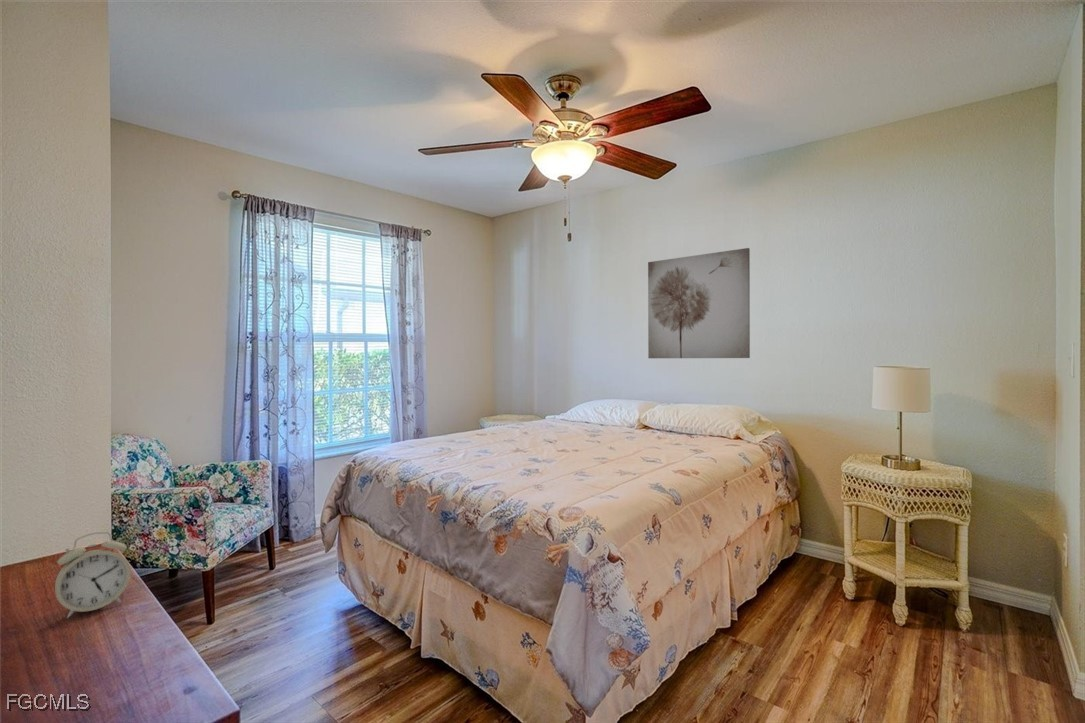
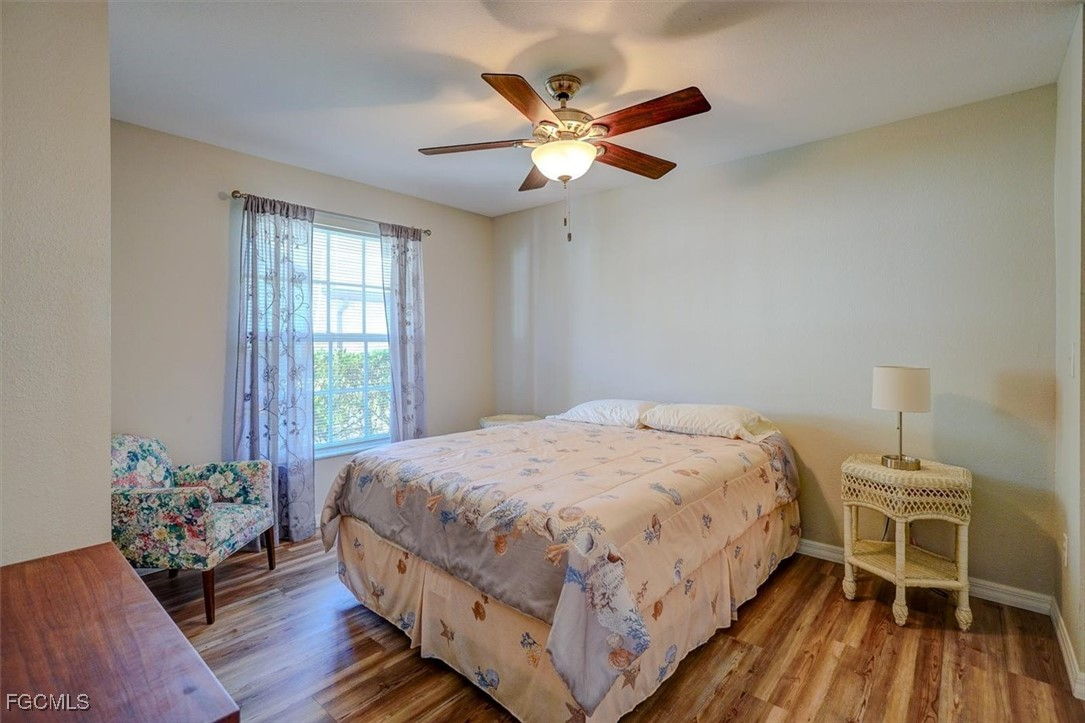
- alarm clock [54,531,132,619]
- wall art [647,247,751,359]
